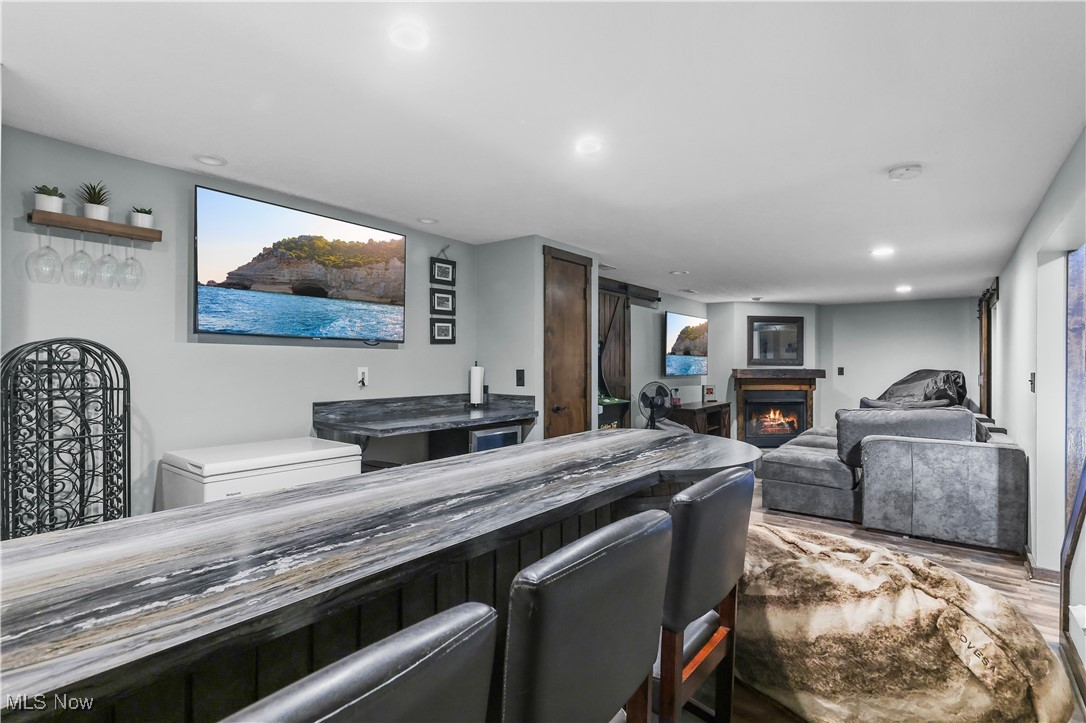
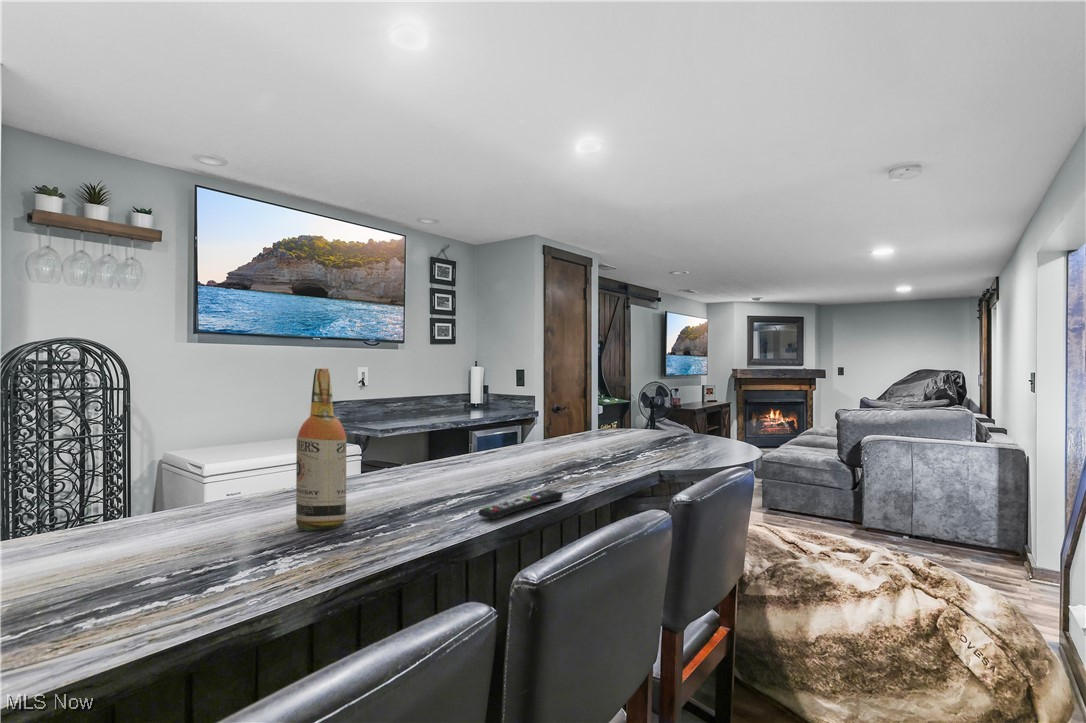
+ liquor bottle [295,368,347,532]
+ remote control [477,489,564,520]
